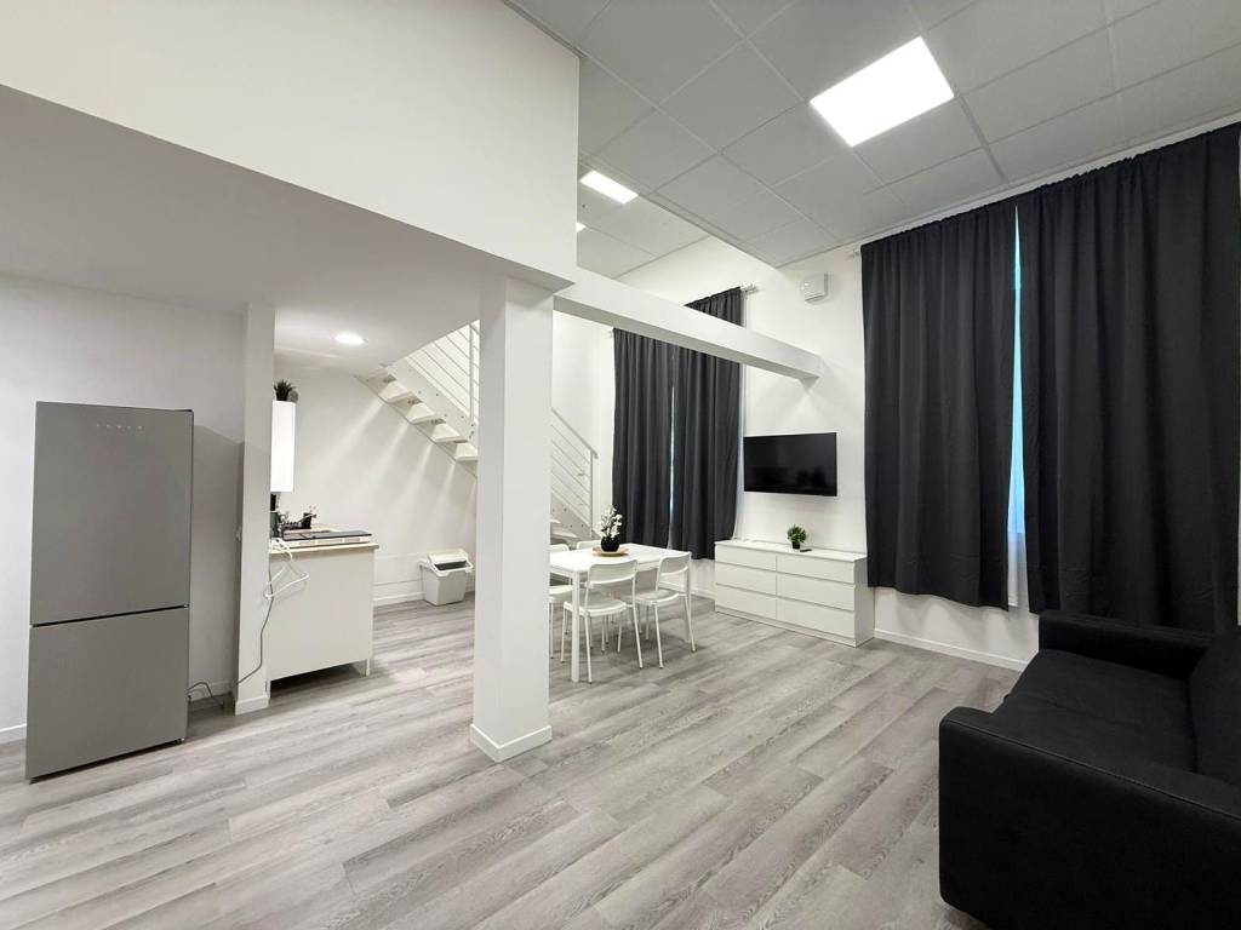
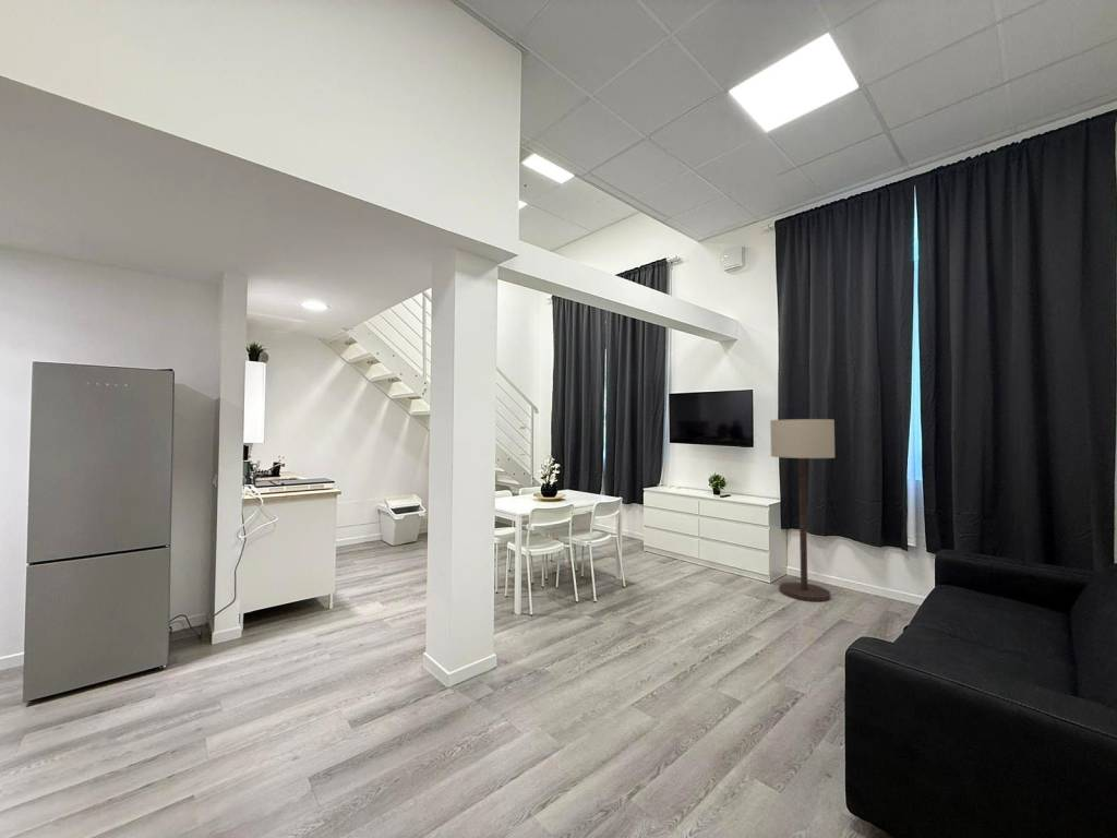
+ floor lamp [769,418,836,602]
